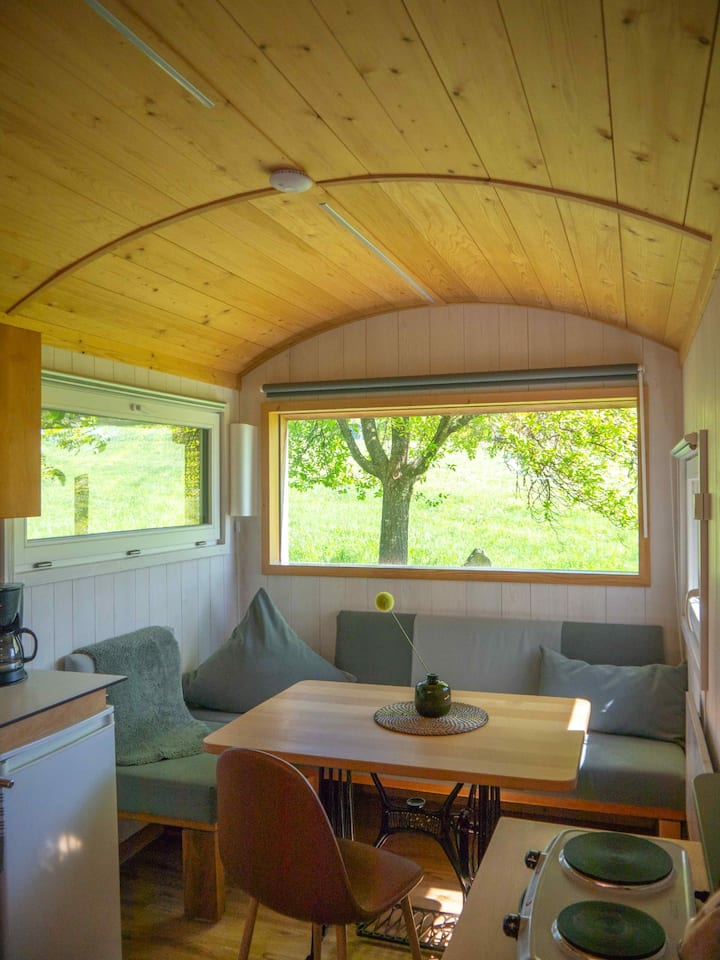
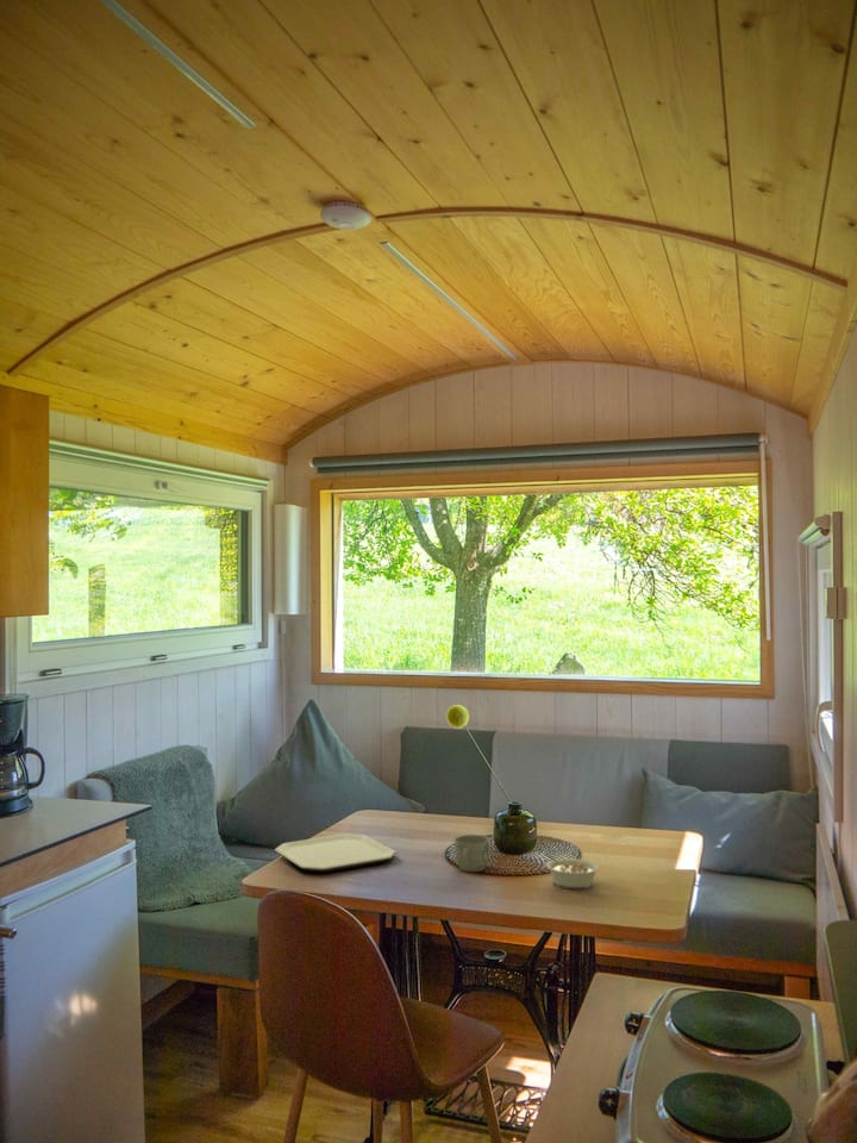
+ plate [274,833,398,873]
+ mug [453,833,490,873]
+ legume [544,852,601,891]
